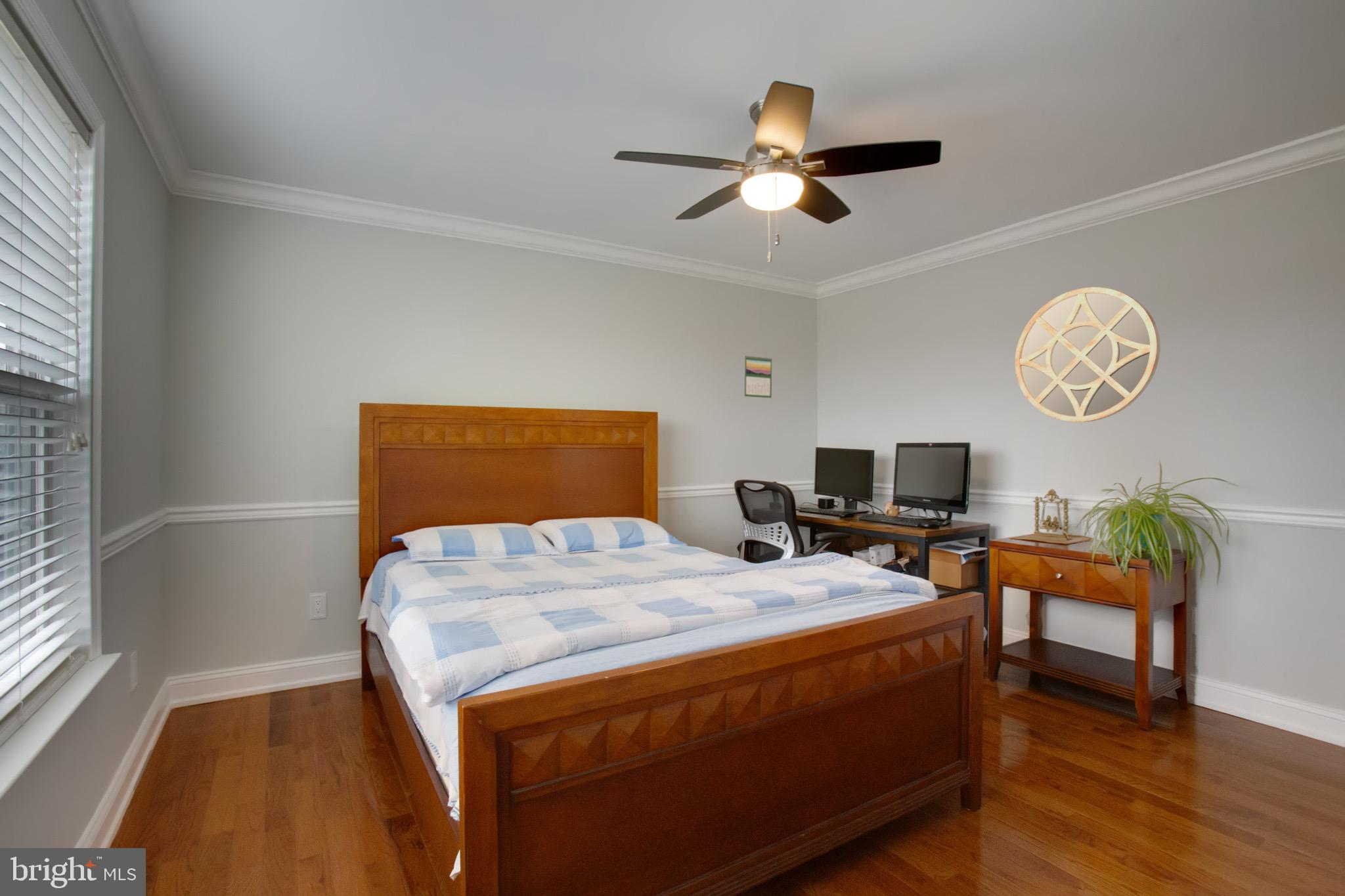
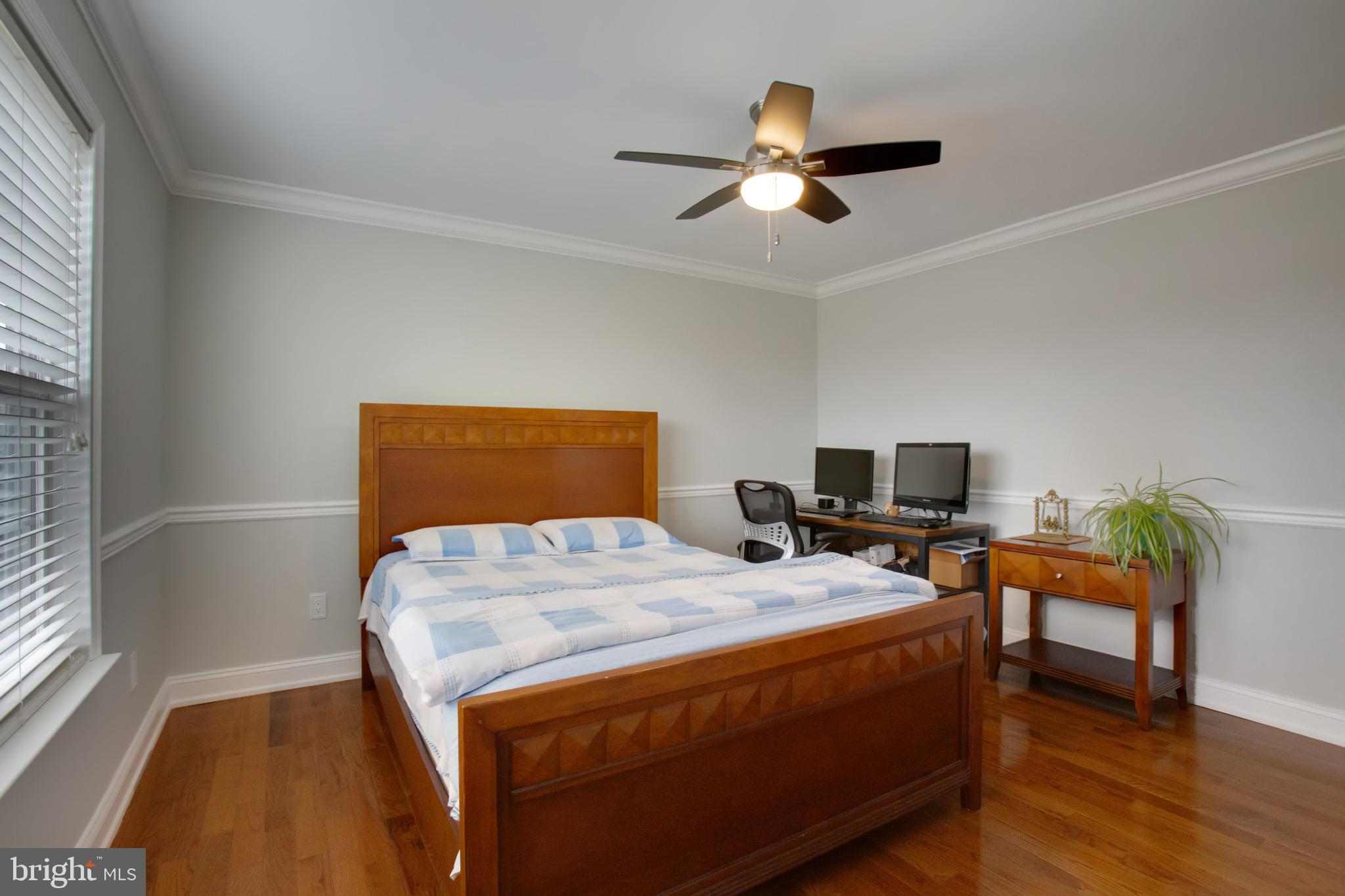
- home mirror [1015,287,1161,423]
- calendar [743,354,772,398]
